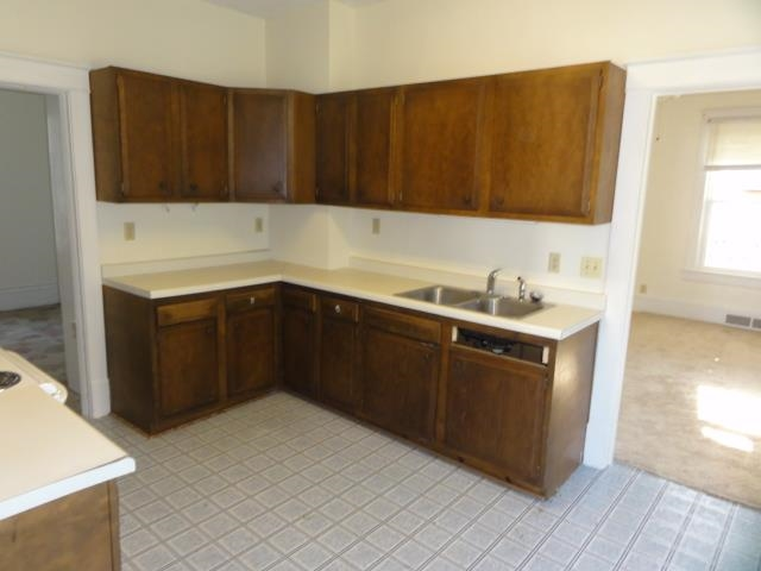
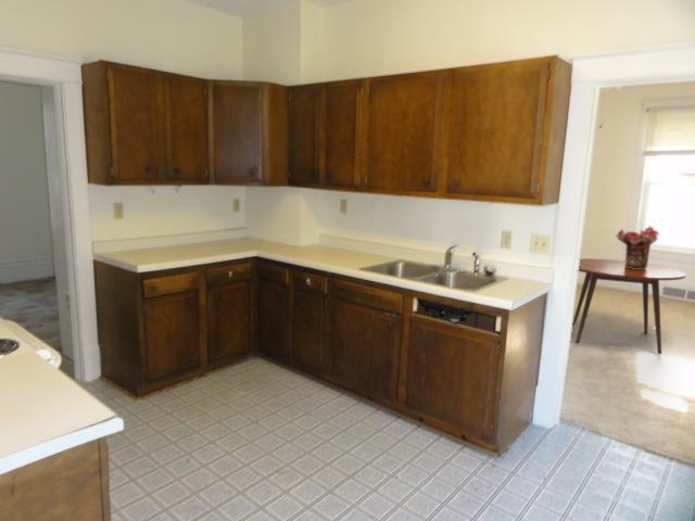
+ bouquet [615,225,660,269]
+ dining table [572,257,687,355]
